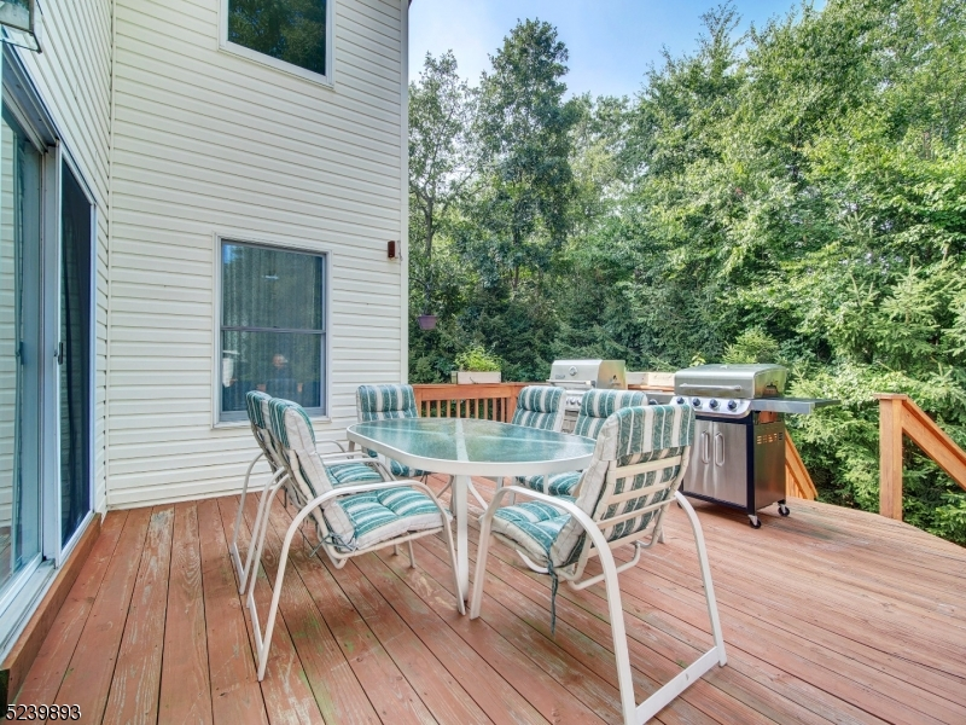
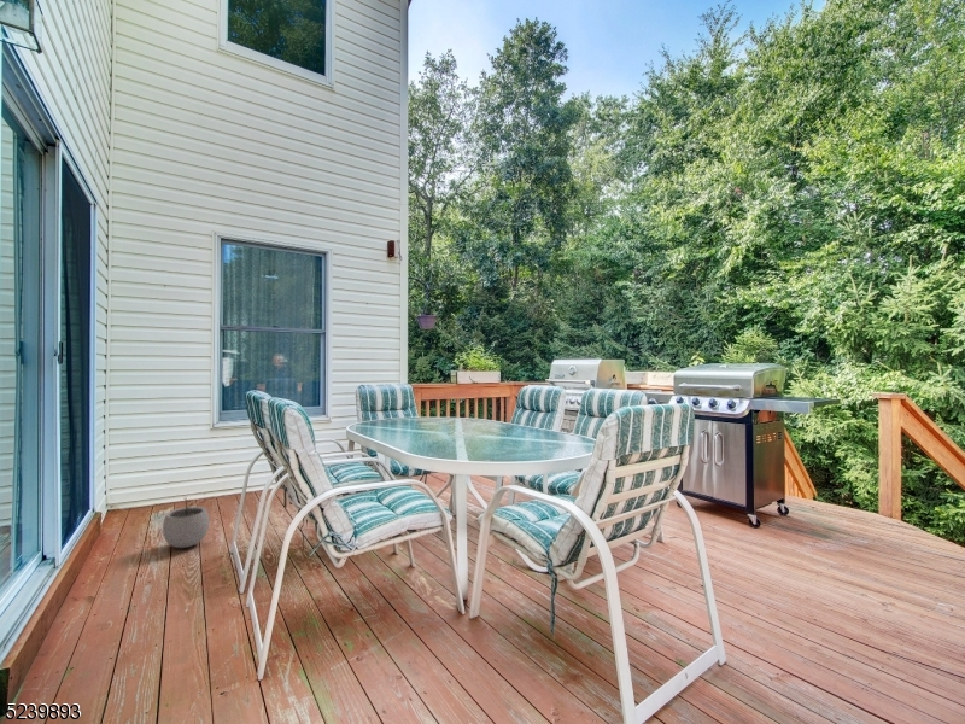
+ plant pot [162,496,210,549]
